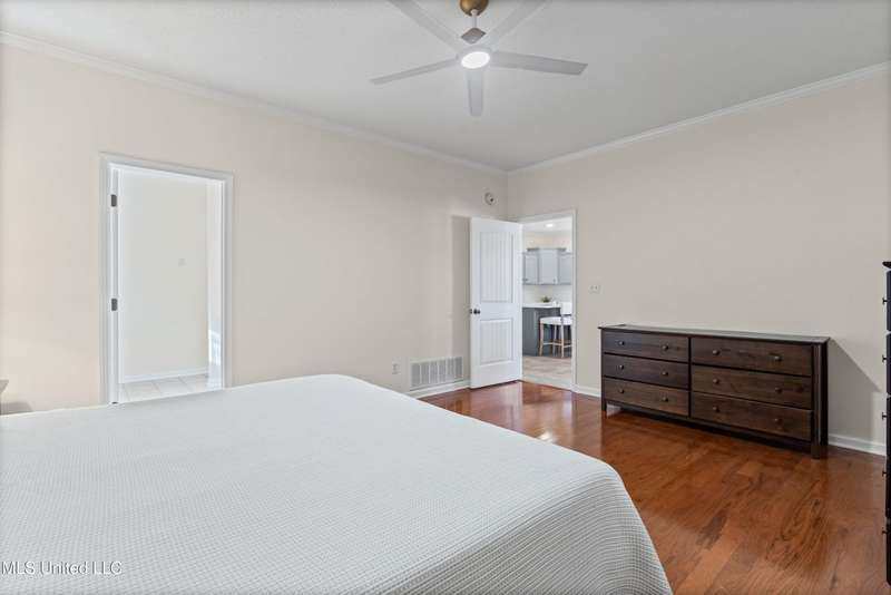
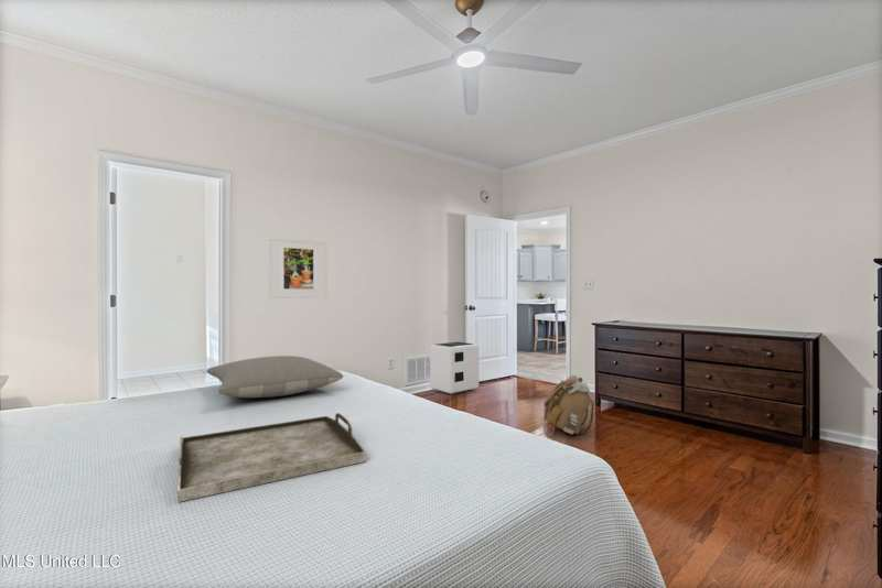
+ backpack [542,374,594,437]
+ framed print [267,236,327,300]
+ serving tray [176,412,367,503]
+ pillow [205,355,344,399]
+ air purifier [429,340,480,395]
